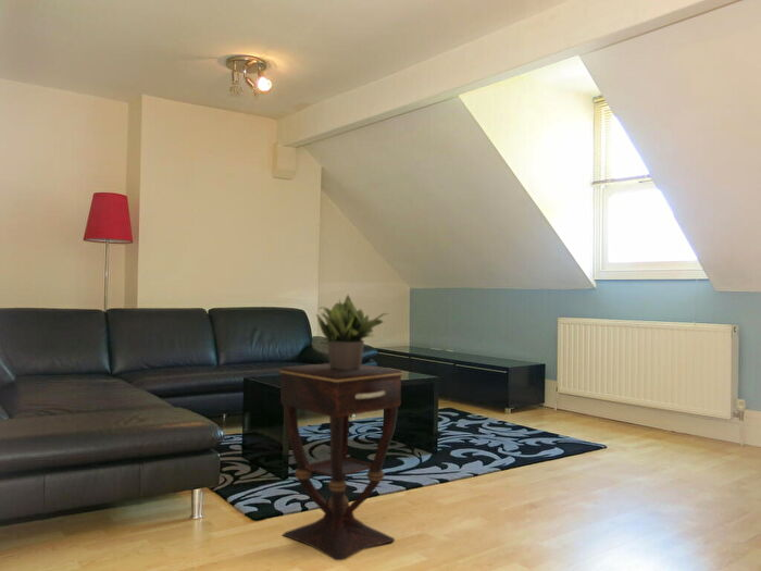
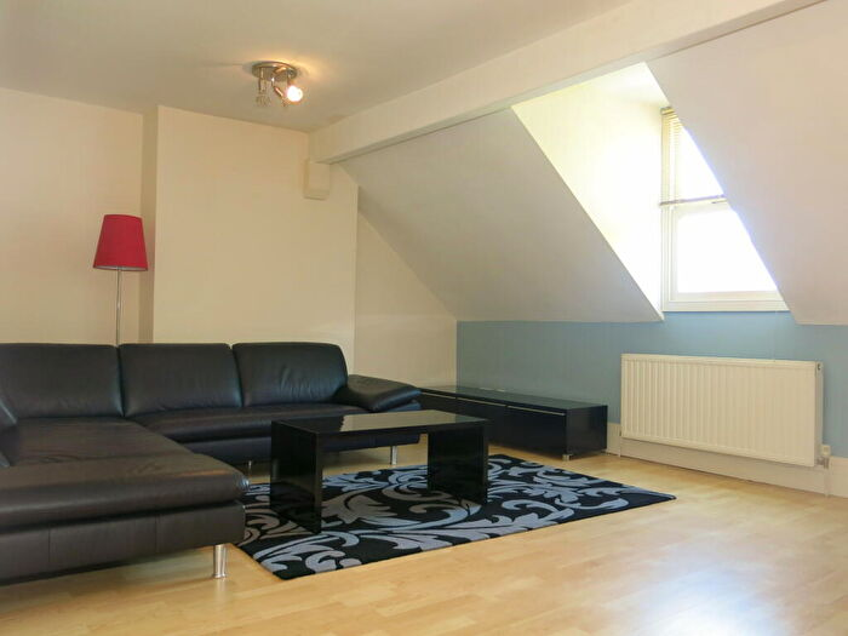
- side table [278,362,404,561]
- potted plant [314,294,390,371]
